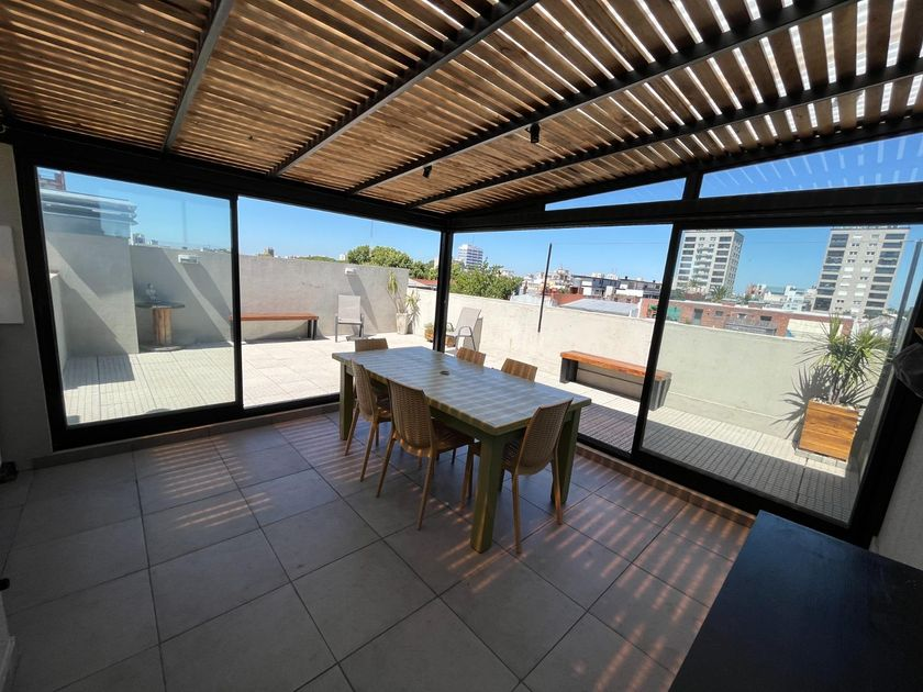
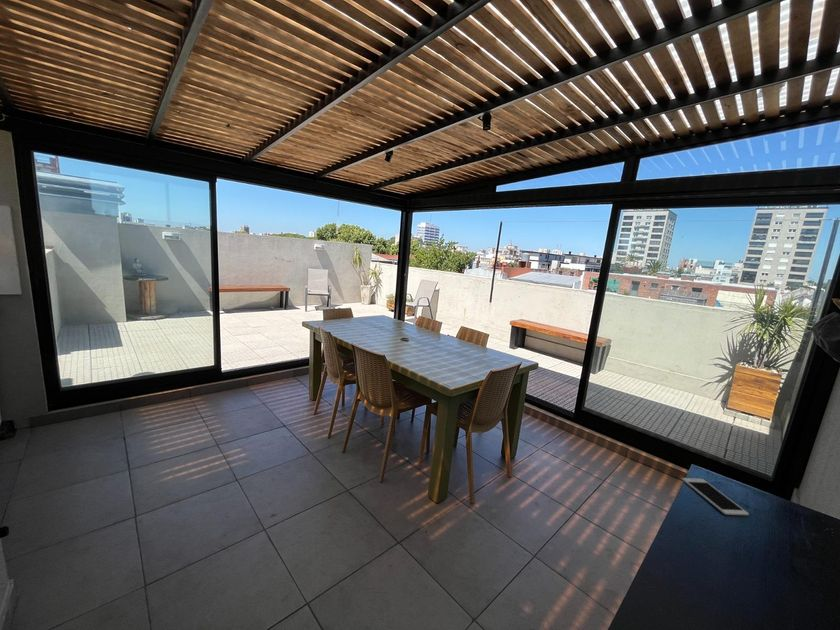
+ cell phone [681,477,750,517]
